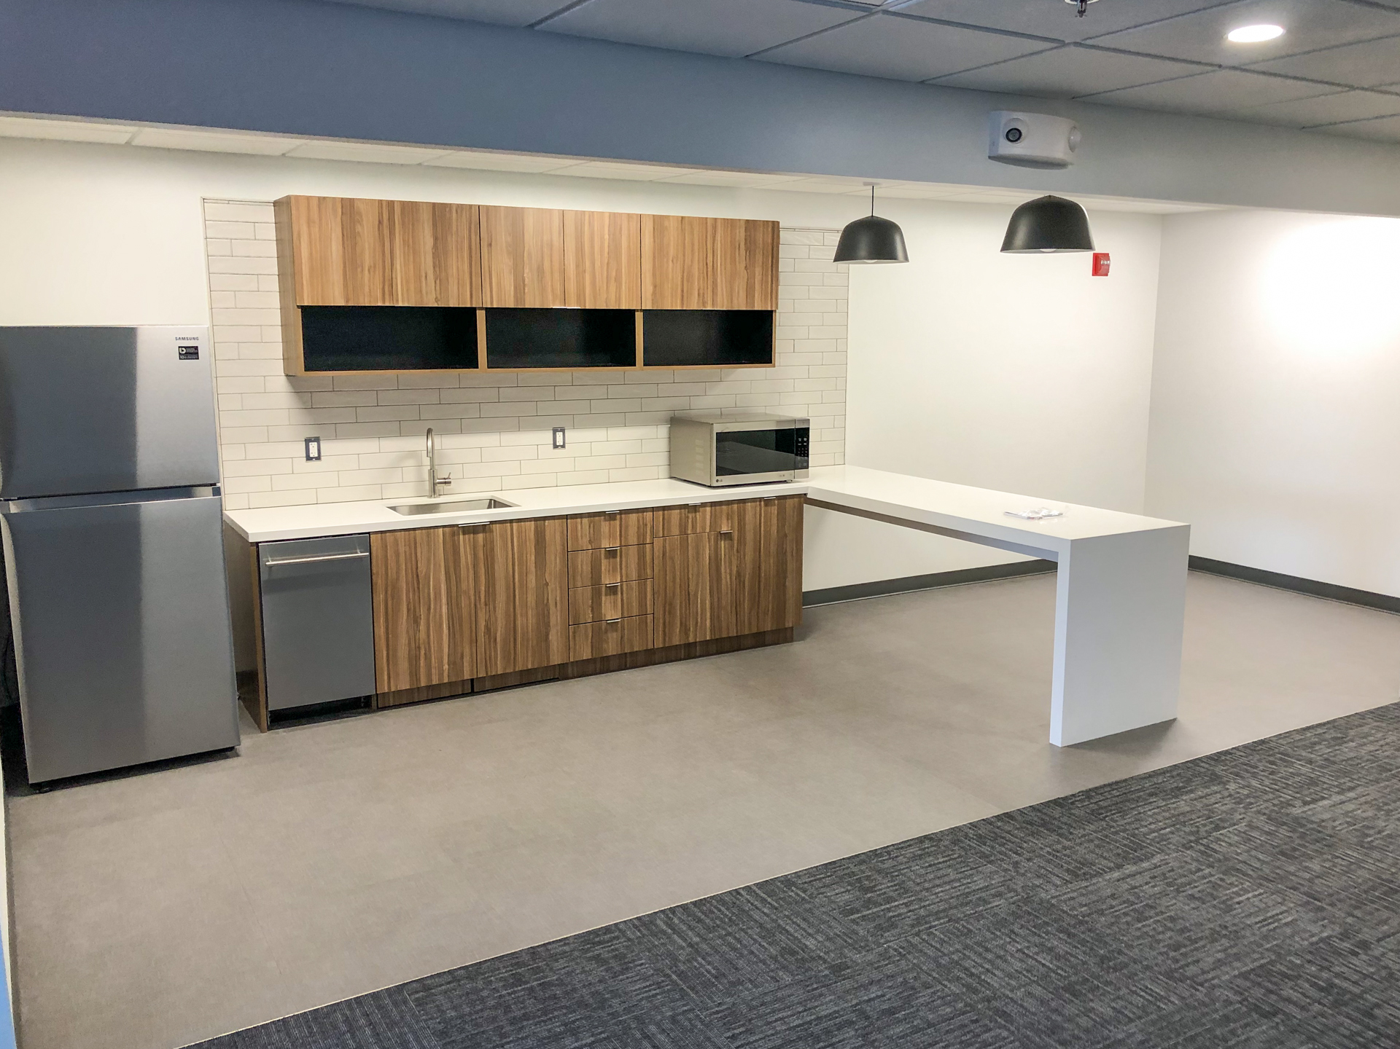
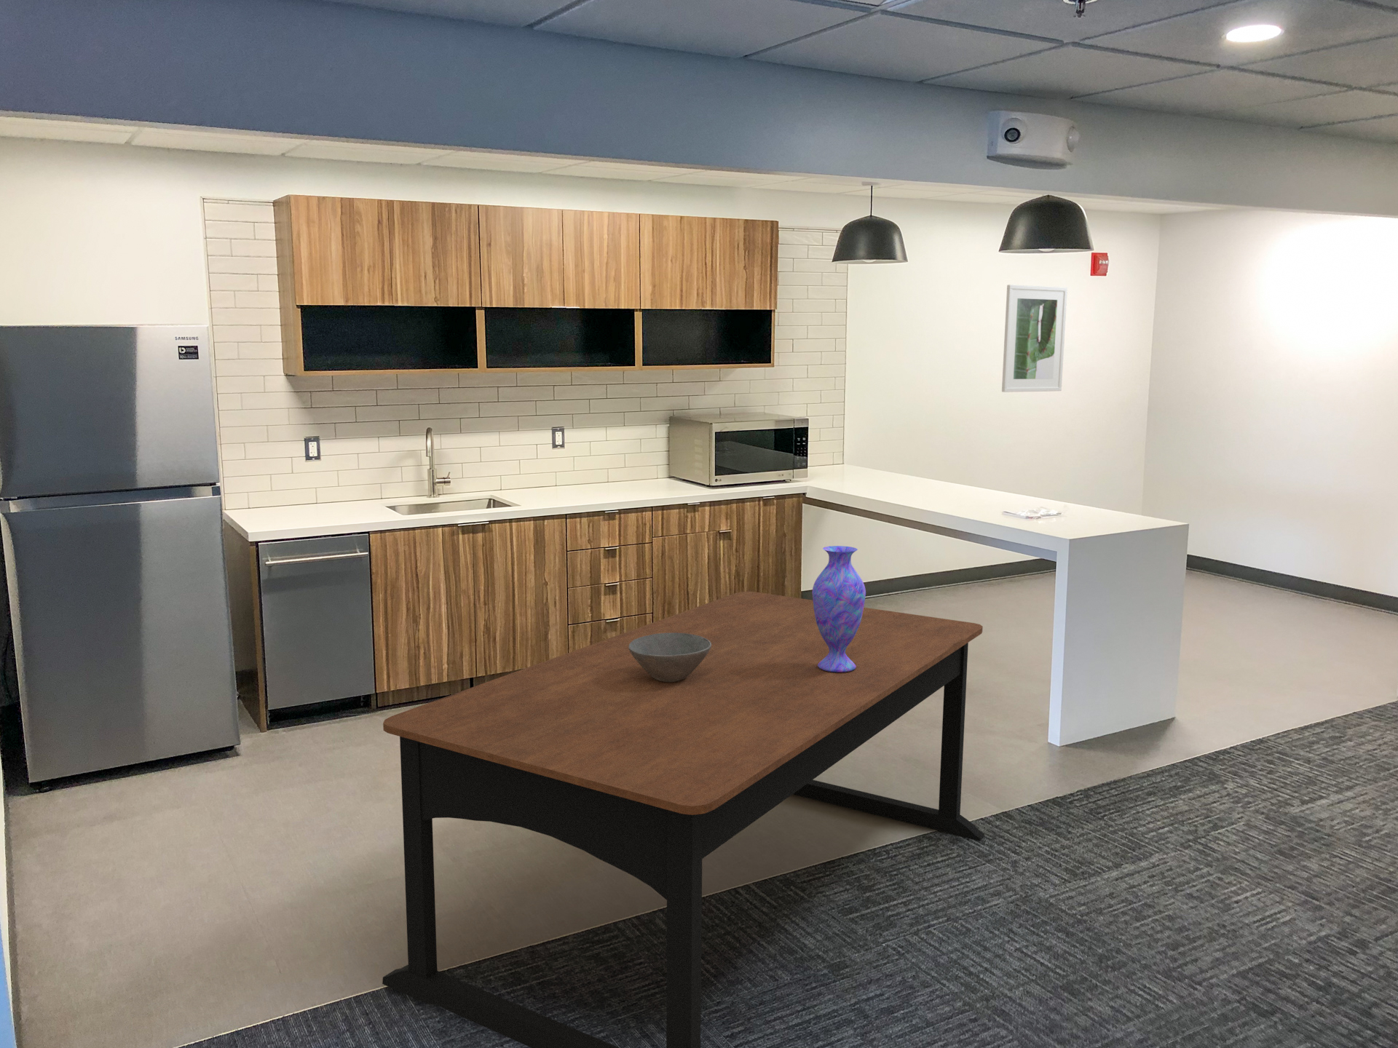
+ bowl [629,633,711,681]
+ dining table [382,591,985,1048]
+ vase [811,545,866,673]
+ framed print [1002,284,1068,393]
